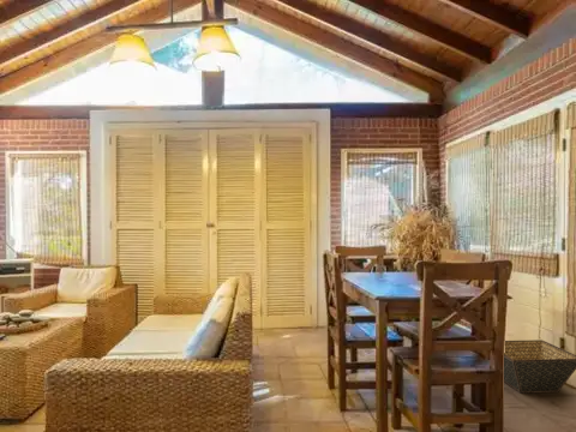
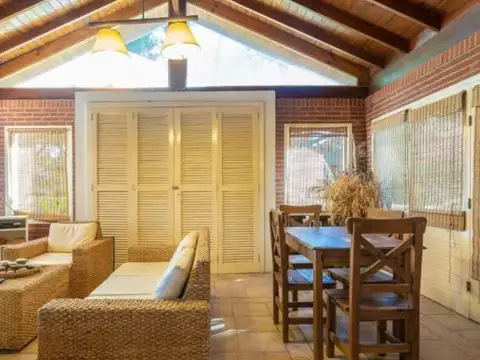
- basket [503,338,576,395]
